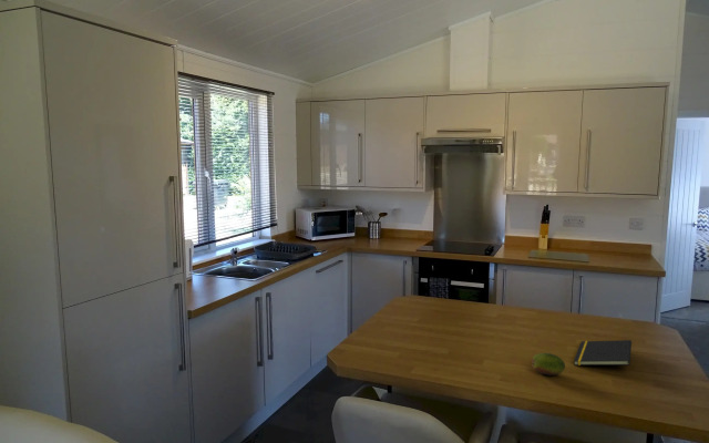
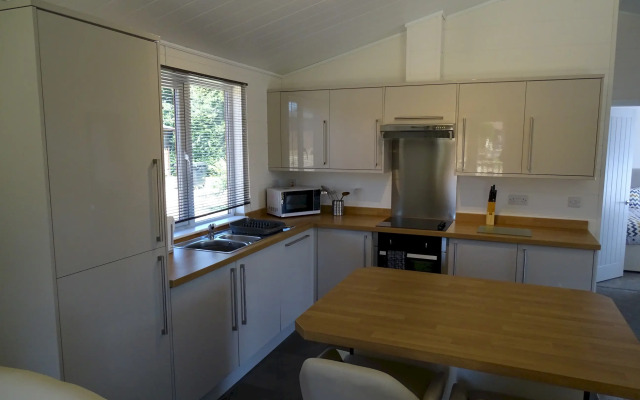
- fruit [531,352,566,377]
- notepad [573,339,633,367]
